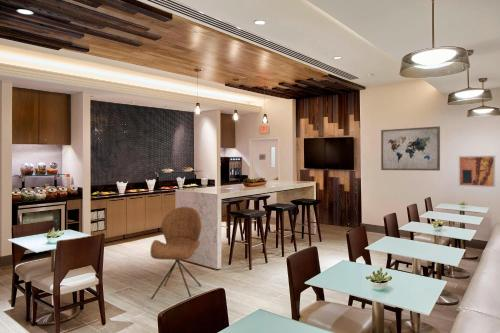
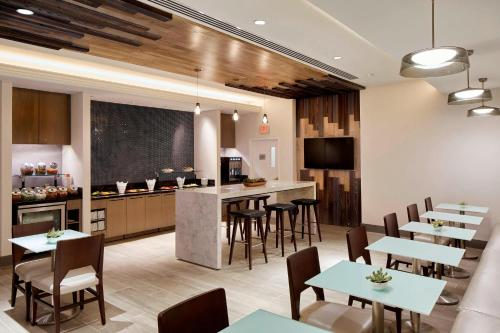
- wall art [380,125,441,172]
- chair [149,206,203,300]
- wall art [458,155,496,188]
